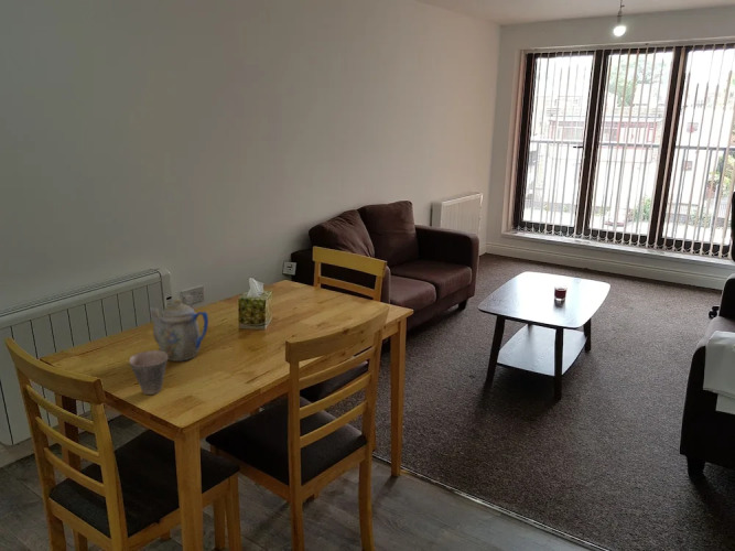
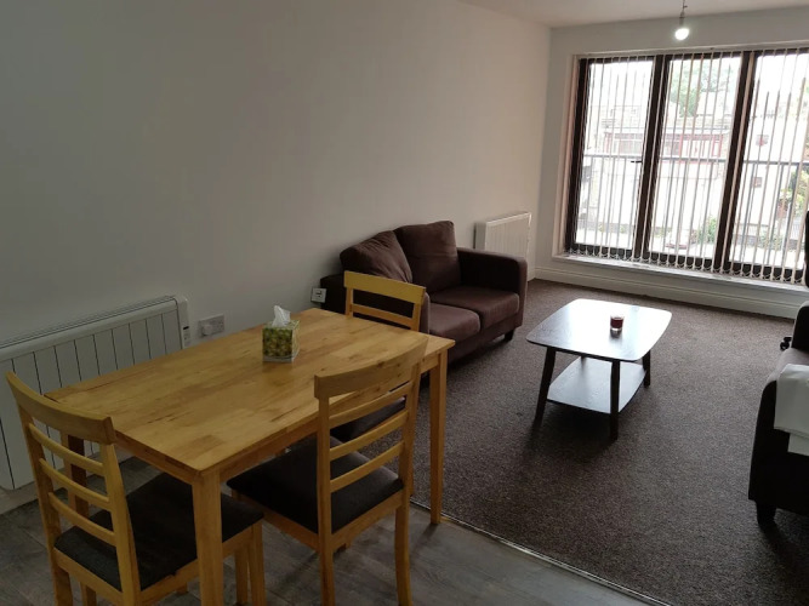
- cup [128,349,169,396]
- teapot [149,298,209,361]
